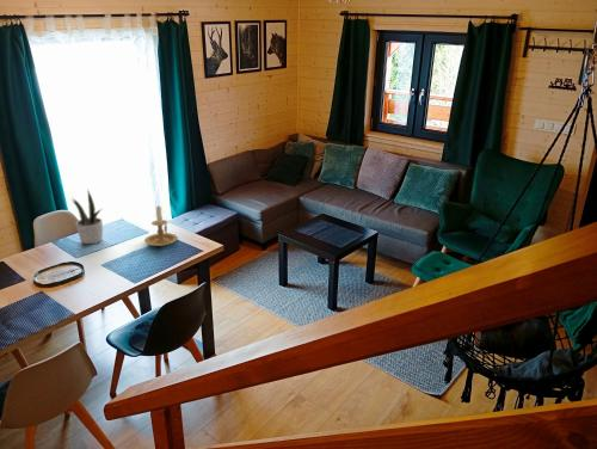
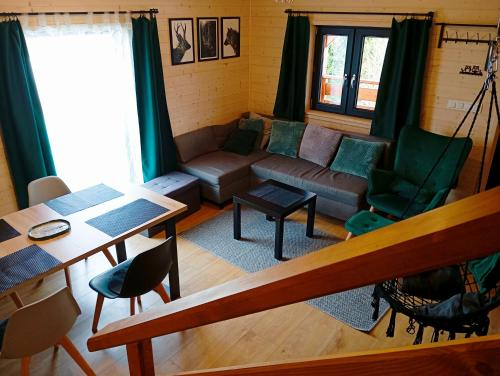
- candle holder [143,204,179,247]
- potted plant [70,187,104,245]
